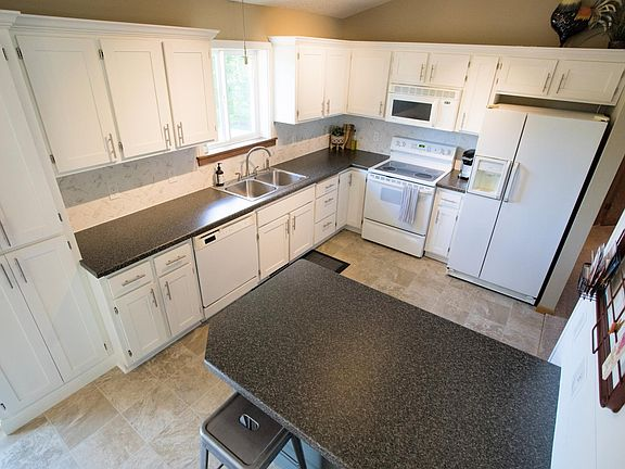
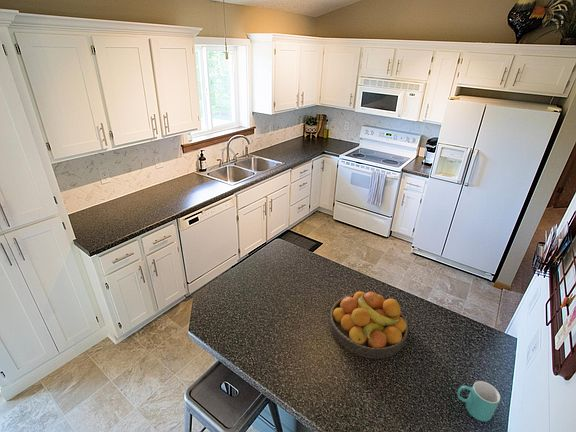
+ fruit bowl [328,290,409,360]
+ mug [456,380,501,422]
